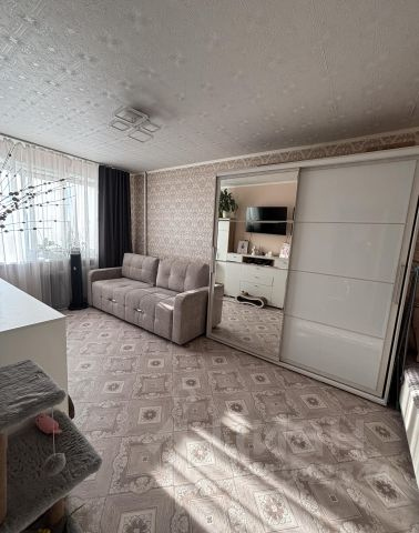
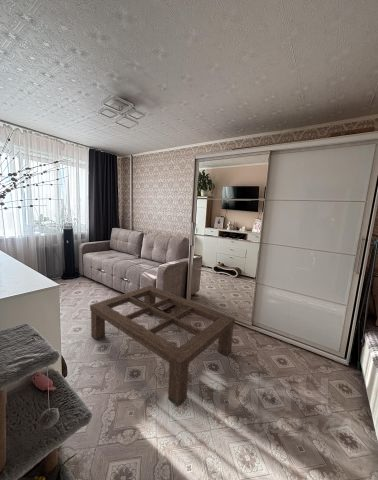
+ coffee table [89,284,236,407]
